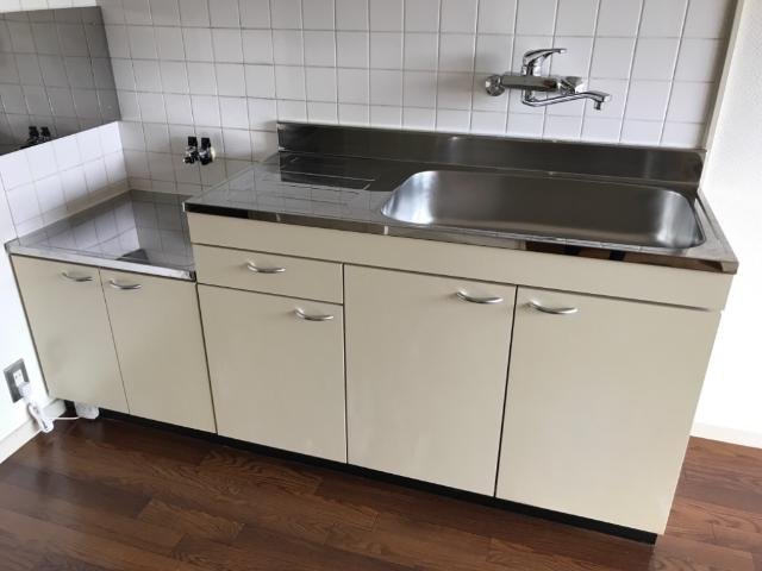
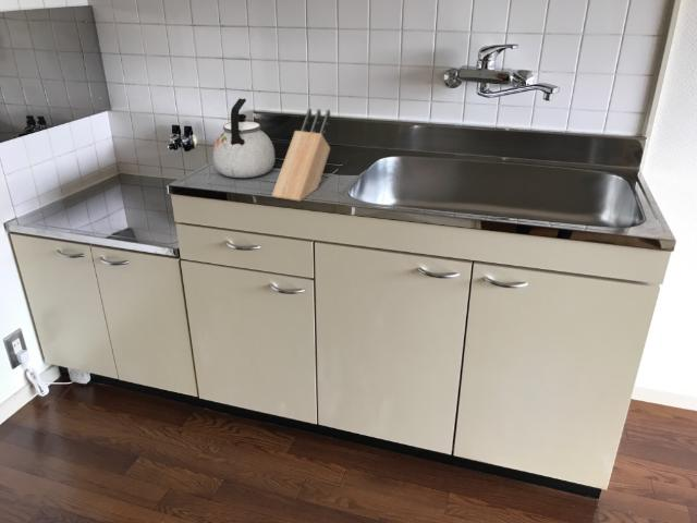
+ kettle [211,97,277,179]
+ knife block [271,108,331,203]
